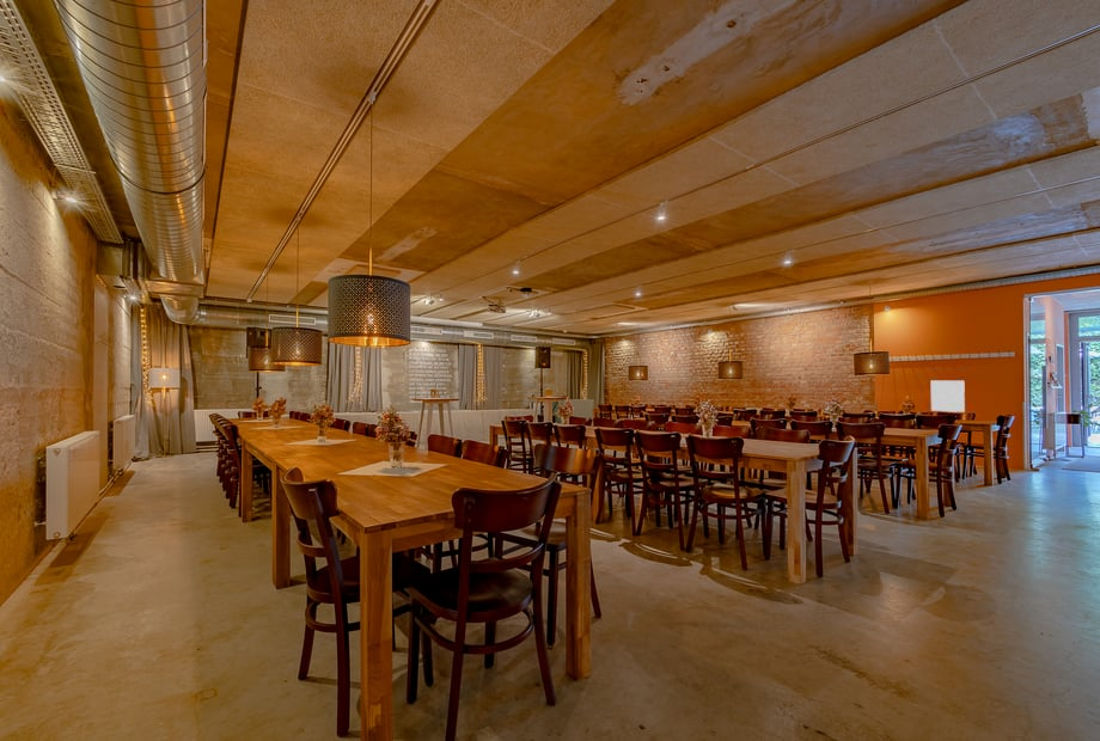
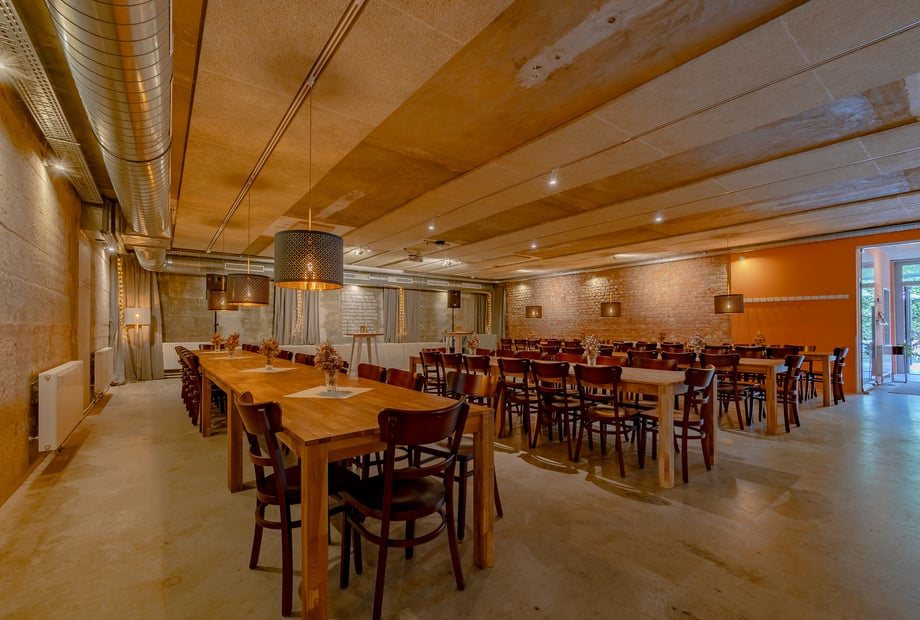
- wall art [930,380,966,414]
